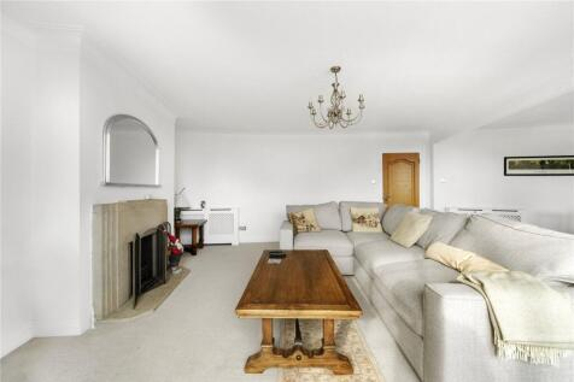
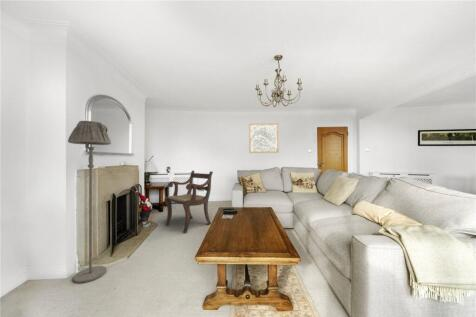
+ wall art [248,123,280,154]
+ floor lamp [67,120,112,284]
+ armchair [164,170,214,234]
